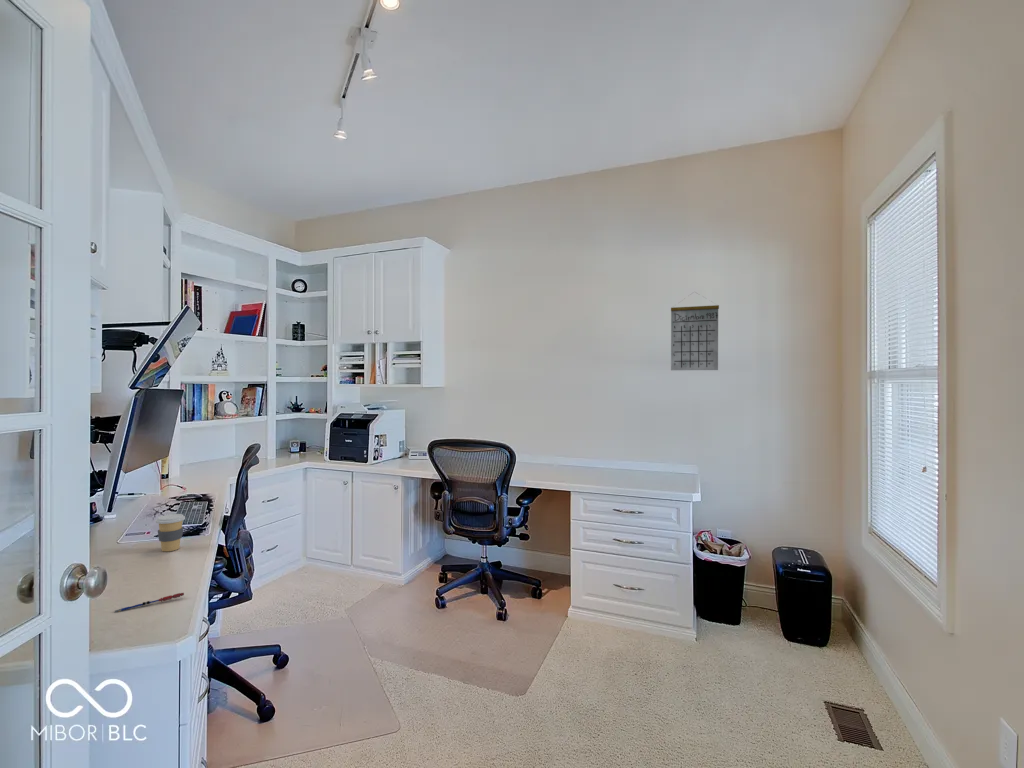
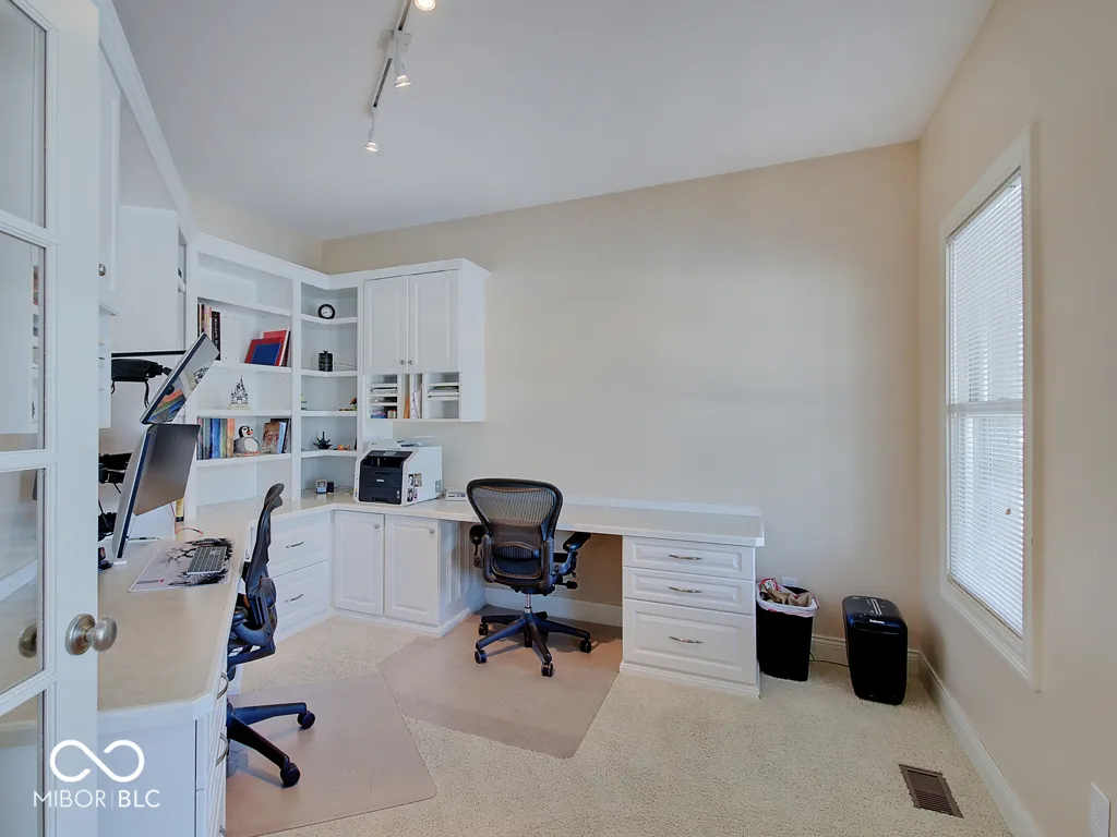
- calendar [670,291,720,371]
- pen [114,592,185,614]
- coffee cup [155,513,186,552]
